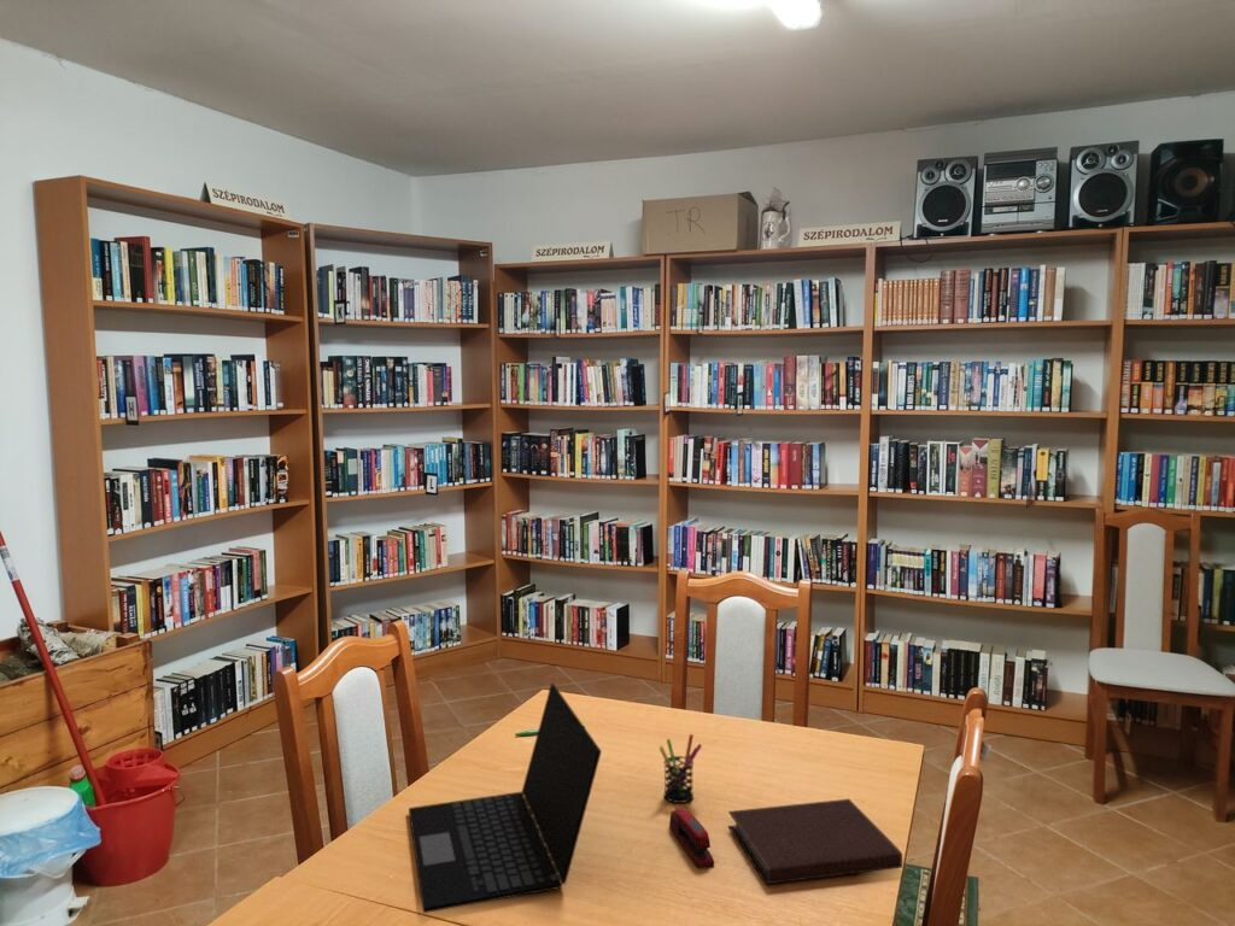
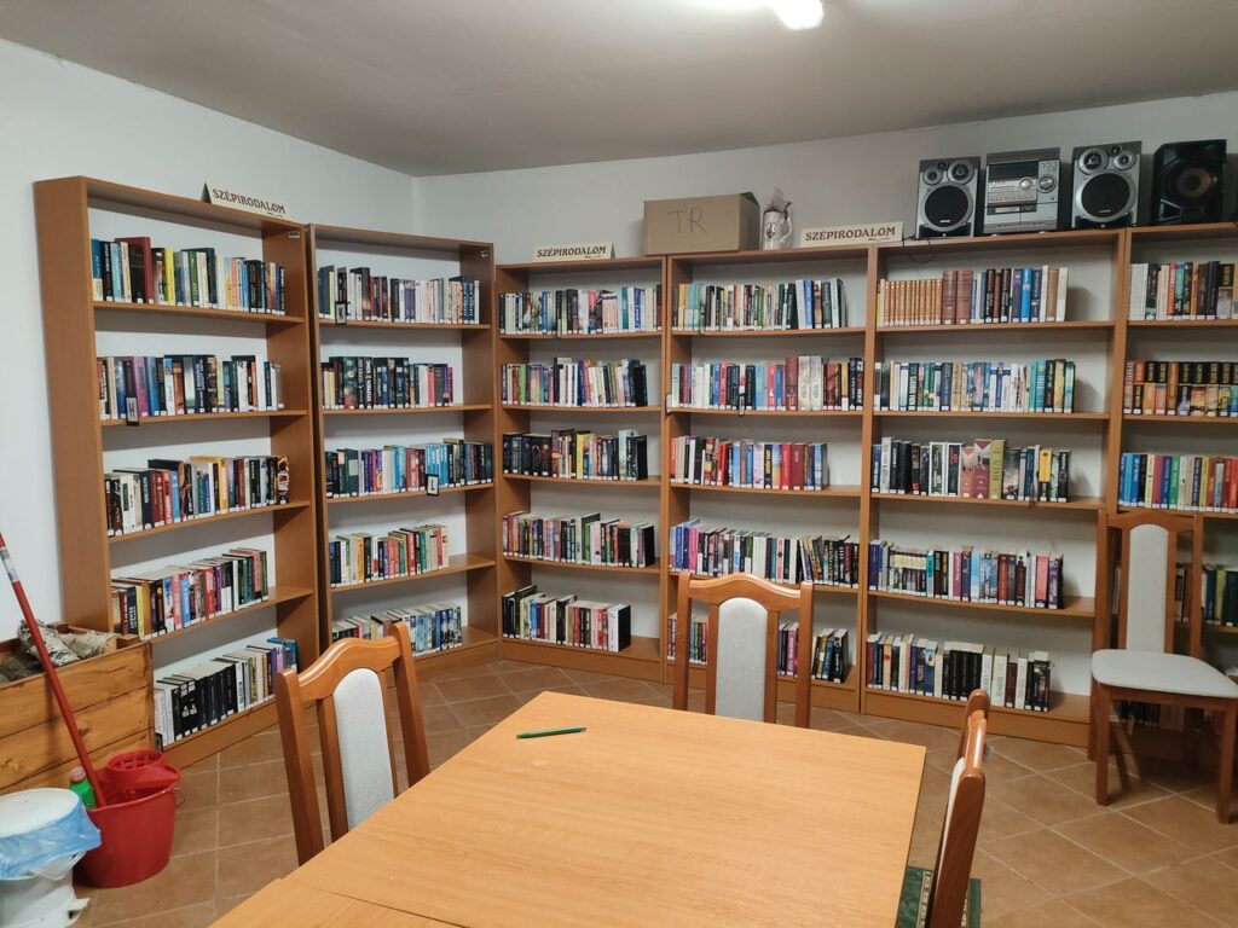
- pen holder [659,733,703,804]
- laptop [408,682,603,914]
- notebook [727,798,903,885]
- stapler [668,808,715,868]
